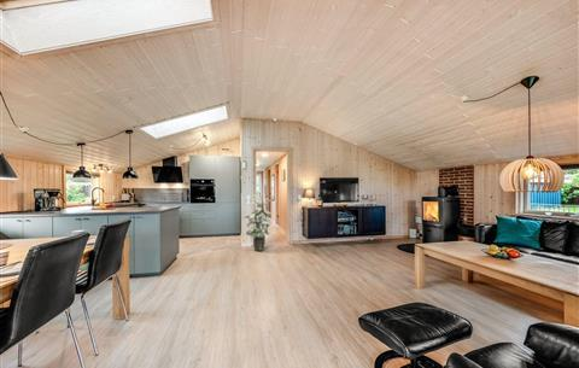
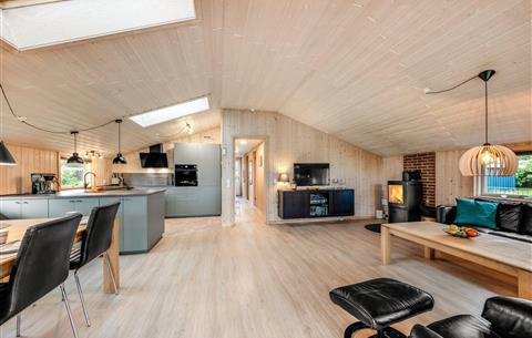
- indoor plant [244,193,273,252]
